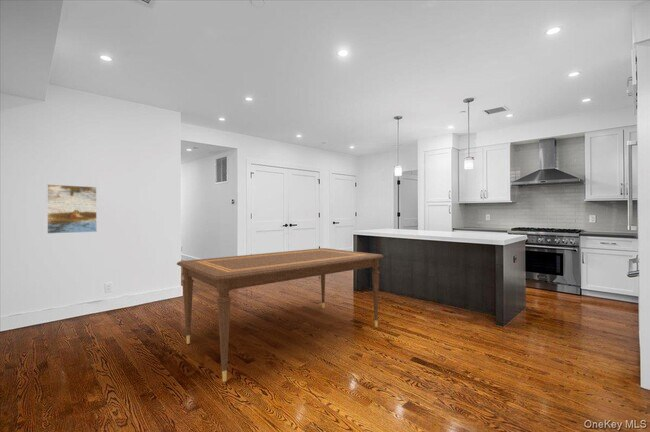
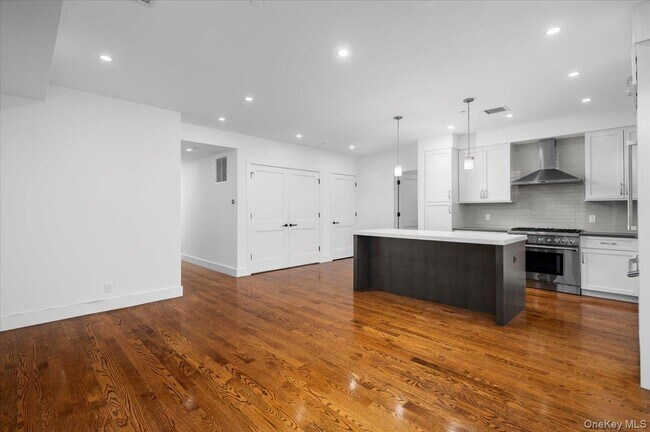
- dining table [176,247,384,383]
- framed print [46,183,98,235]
